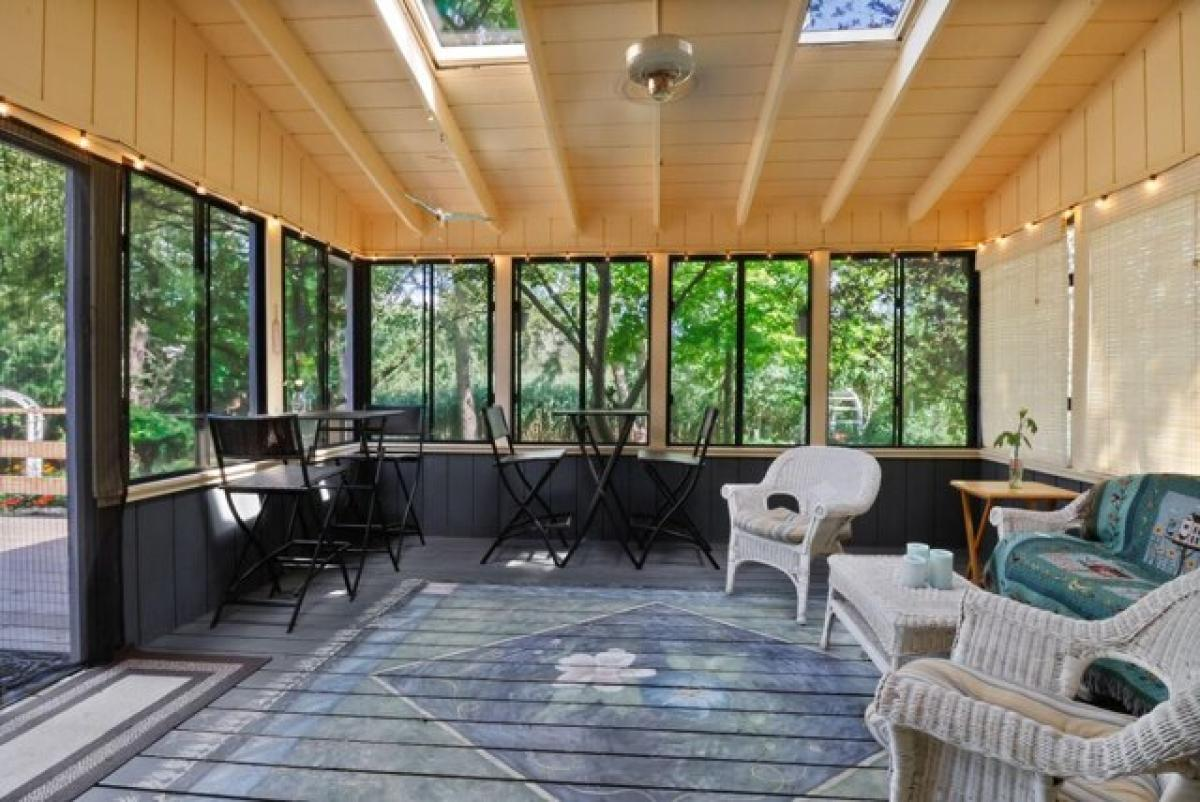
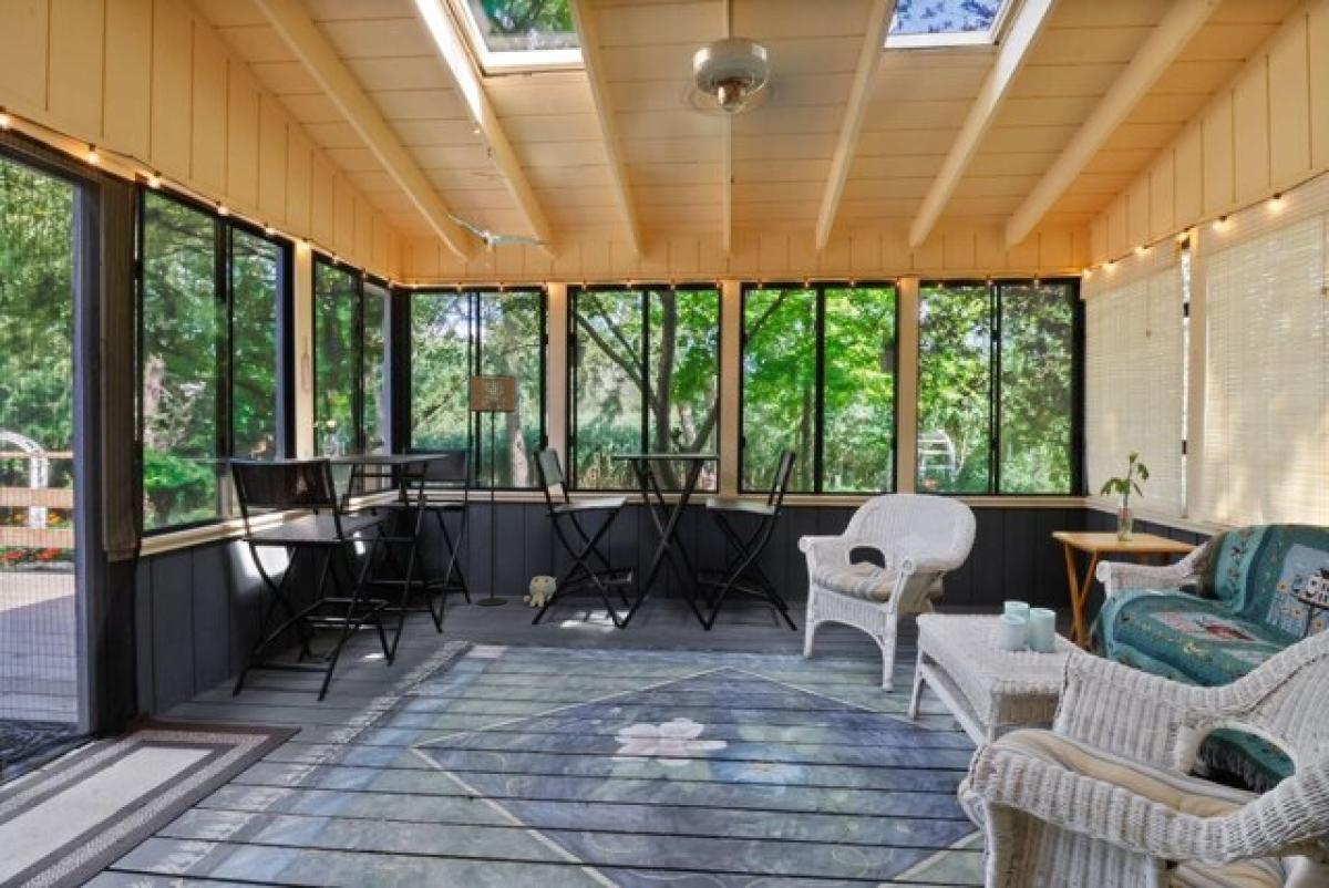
+ plush toy [523,575,557,608]
+ floor lamp [468,373,516,607]
